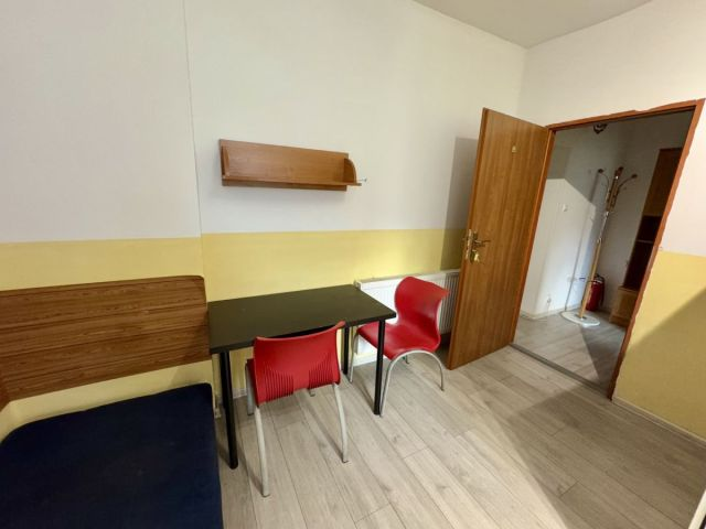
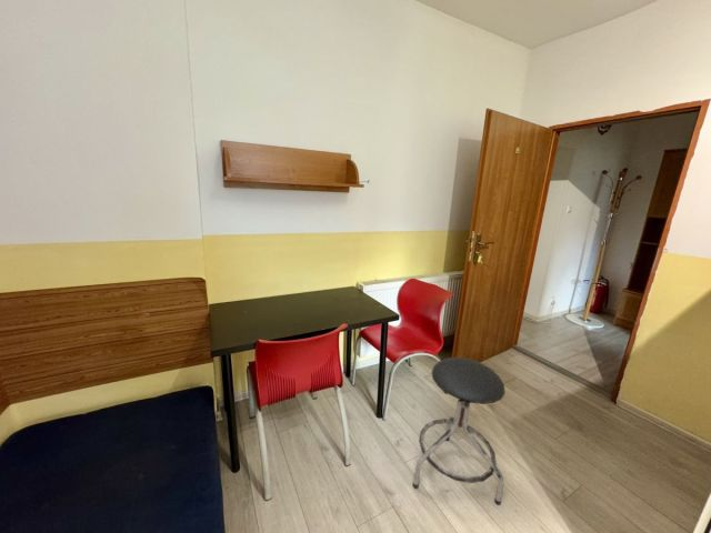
+ stool [412,356,505,506]
